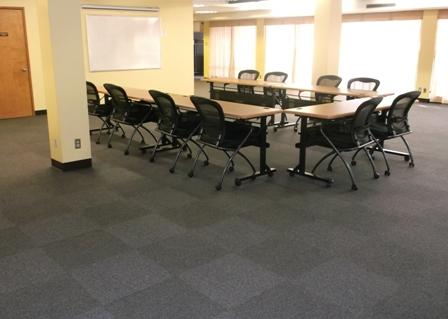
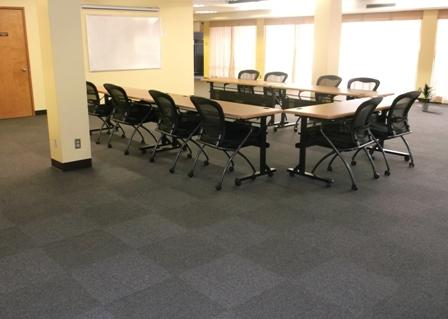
+ indoor plant [416,82,439,113]
